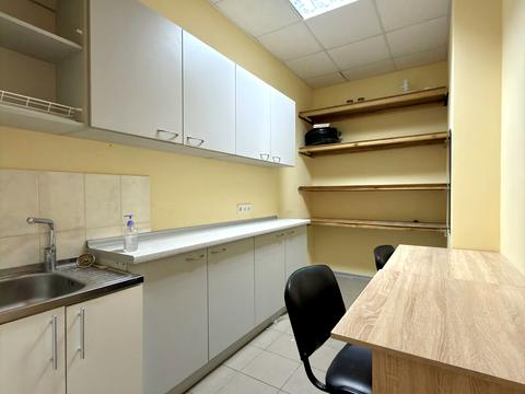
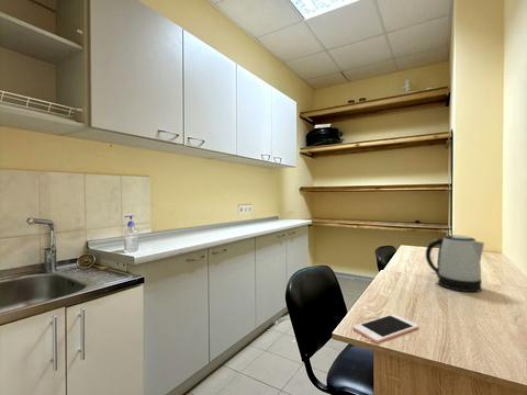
+ kettle [425,234,485,293]
+ cell phone [352,313,419,345]
